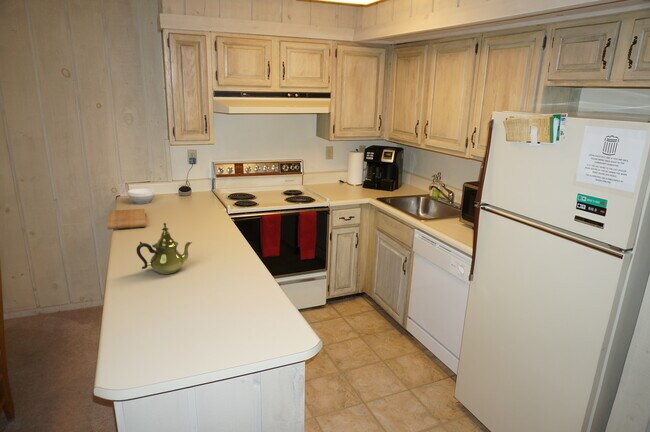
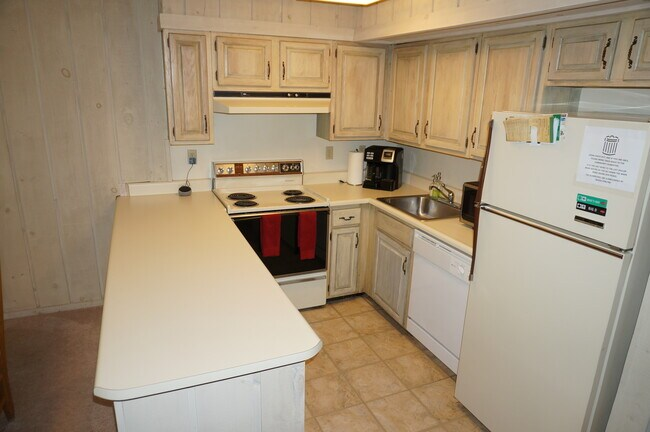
- bowl [127,187,156,205]
- cutting board [106,208,147,230]
- teapot [135,222,193,275]
